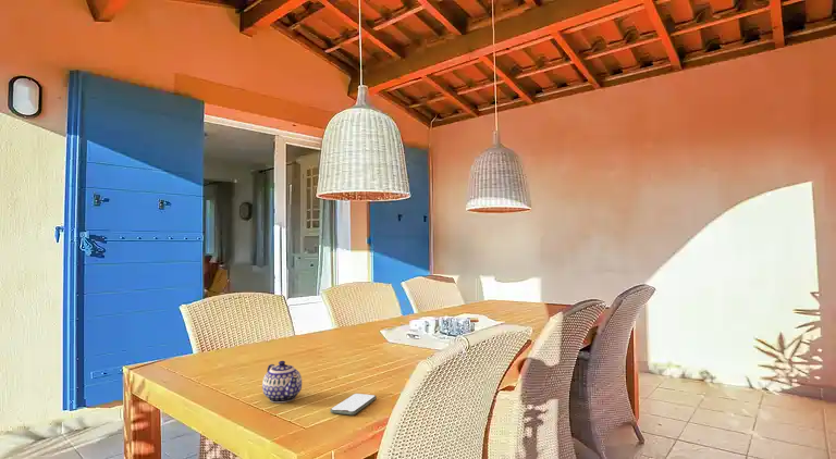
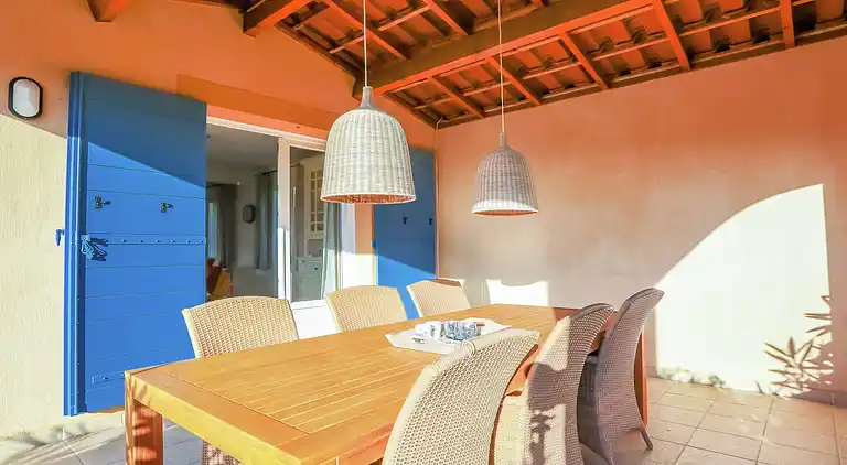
- teapot [261,360,303,404]
- smartphone [329,393,378,415]
